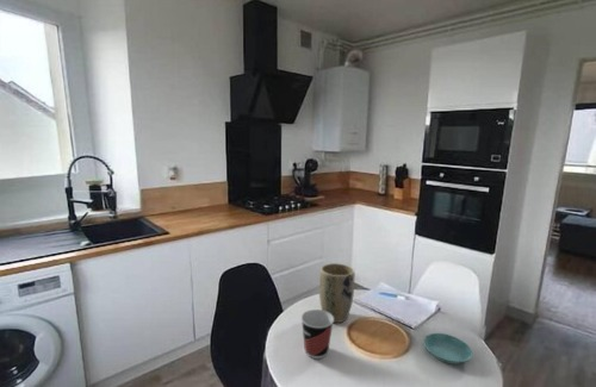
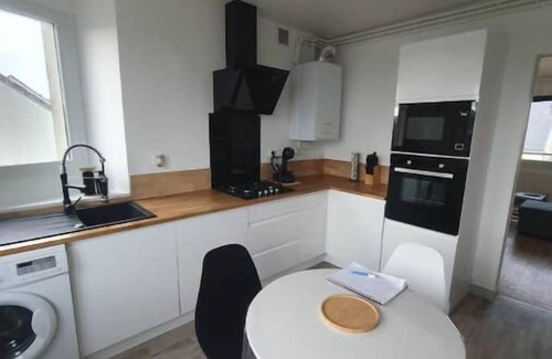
- plant pot [318,262,355,324]
- saucer [422,332,473,366]
- cup [300,308,334,360]
